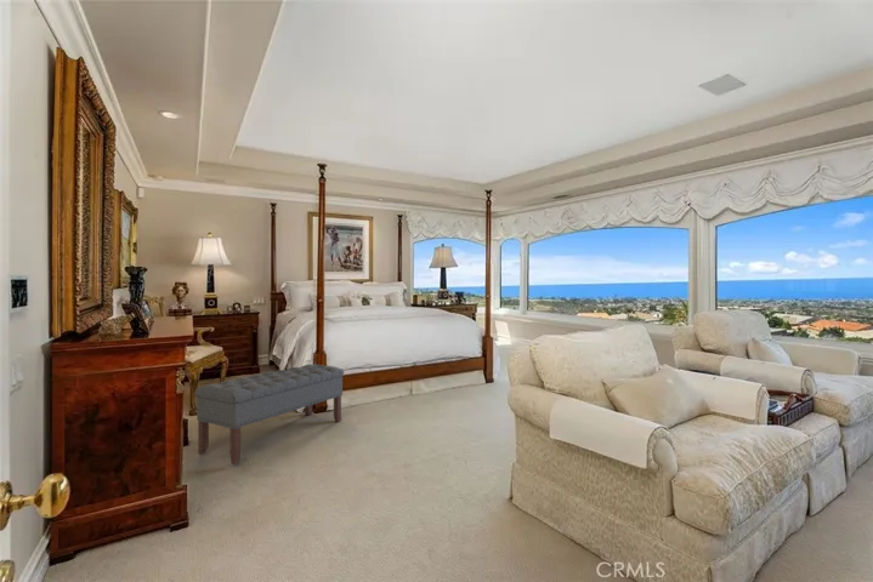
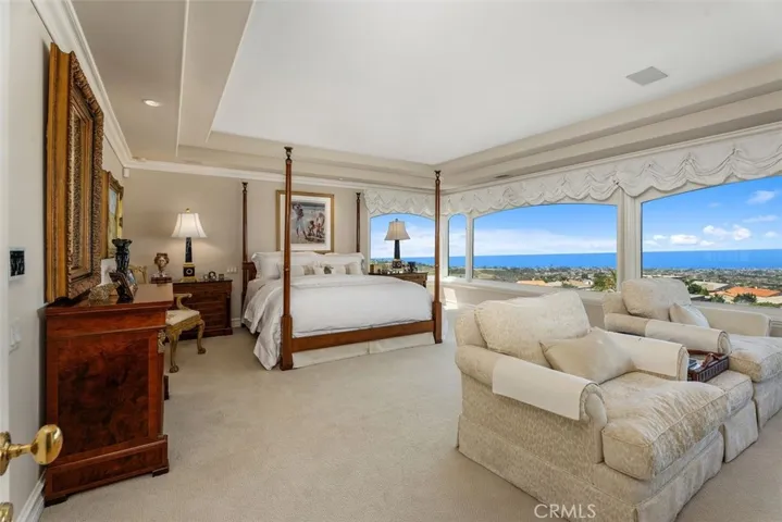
- bench [193,363,345,466]
